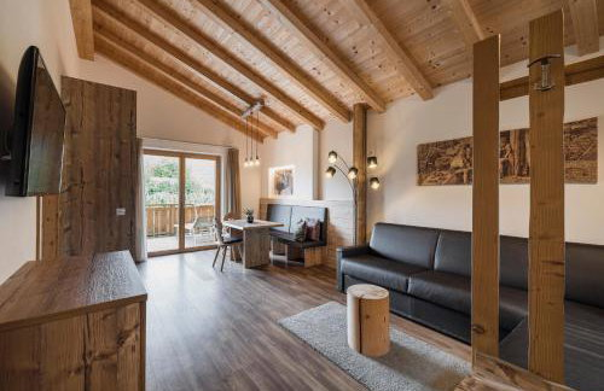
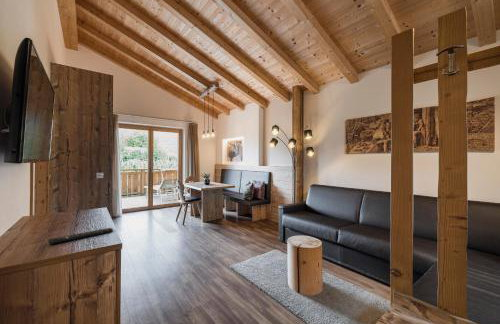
+ remote control [47,227,114,245]
